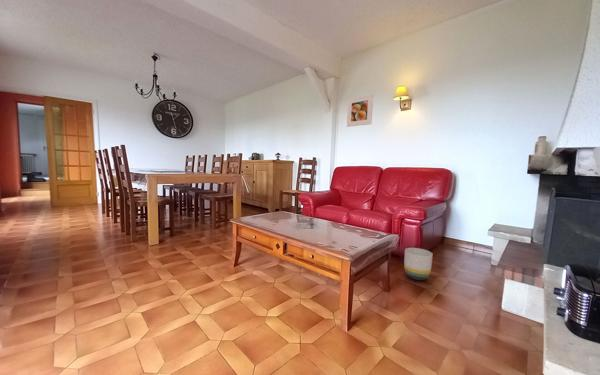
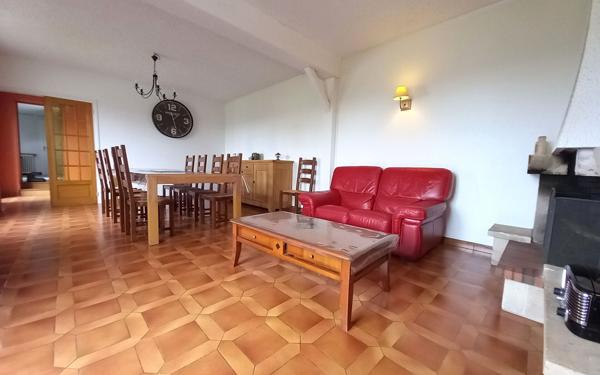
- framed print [346,93,374,128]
- planter [403,247,434,281]
